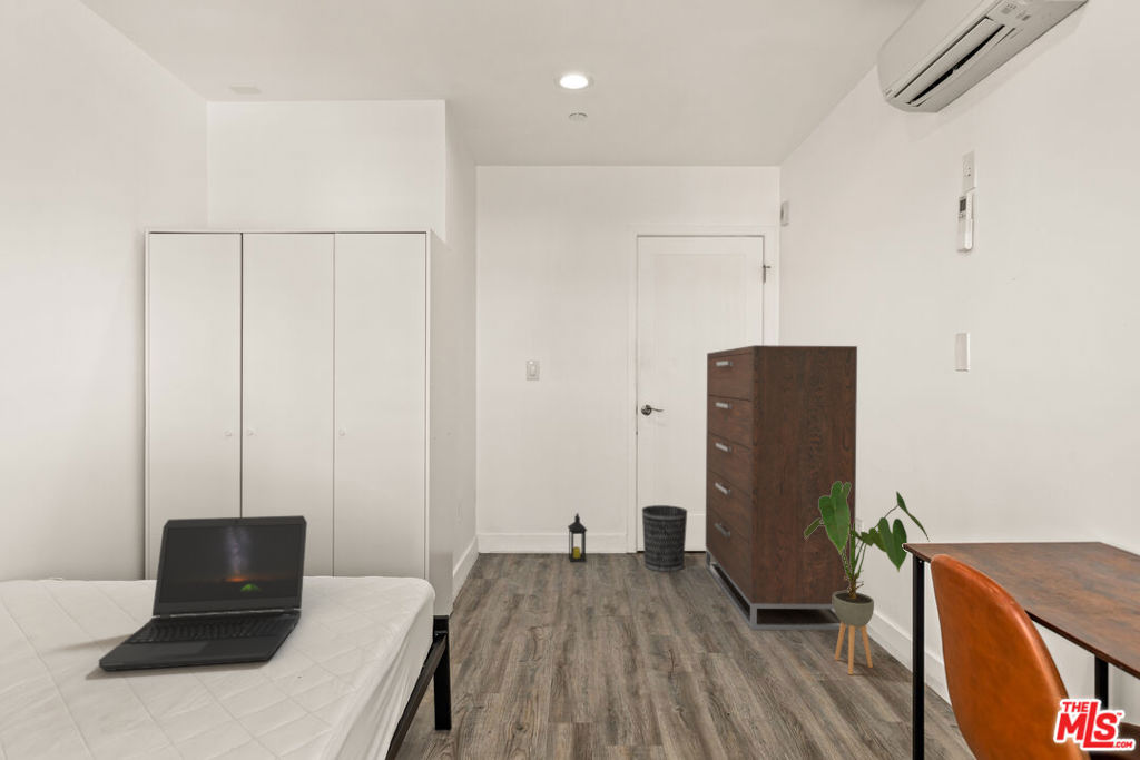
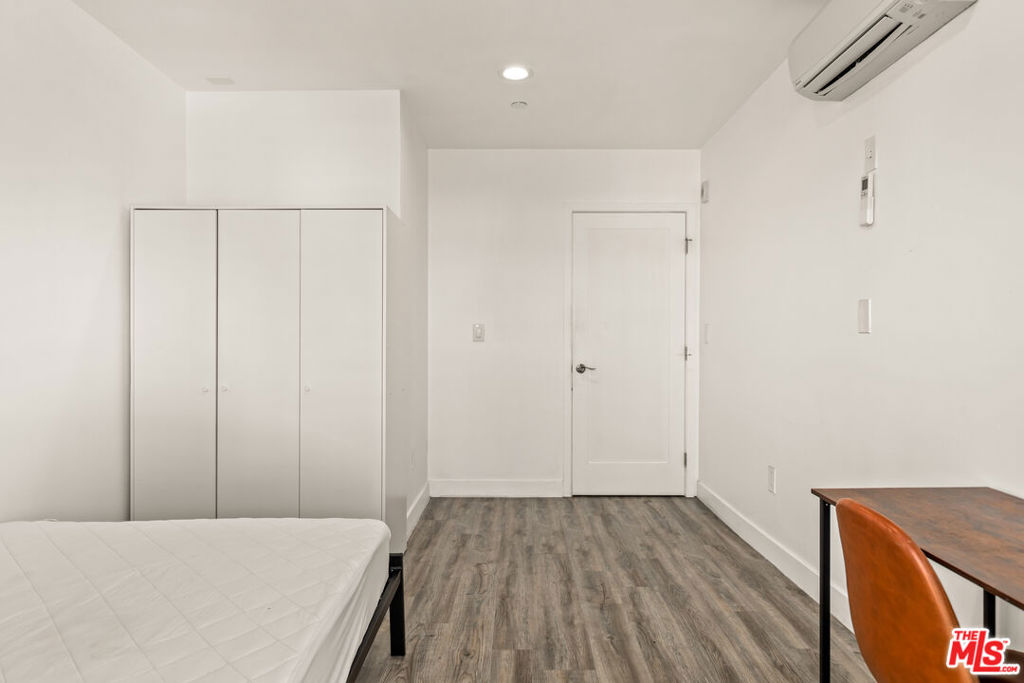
- wastebasket [641,504,688,573]
- laptop computer [98,514,308,672]
- dresser [705,344,858,631]
- house plant [805,482,931,675]
- lantern [567,512,589,563]
